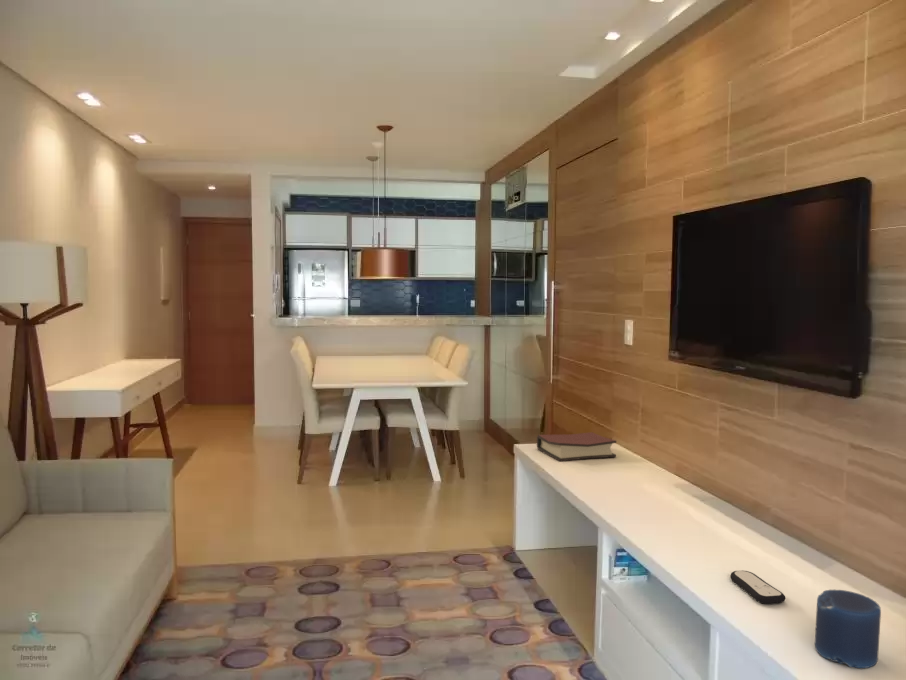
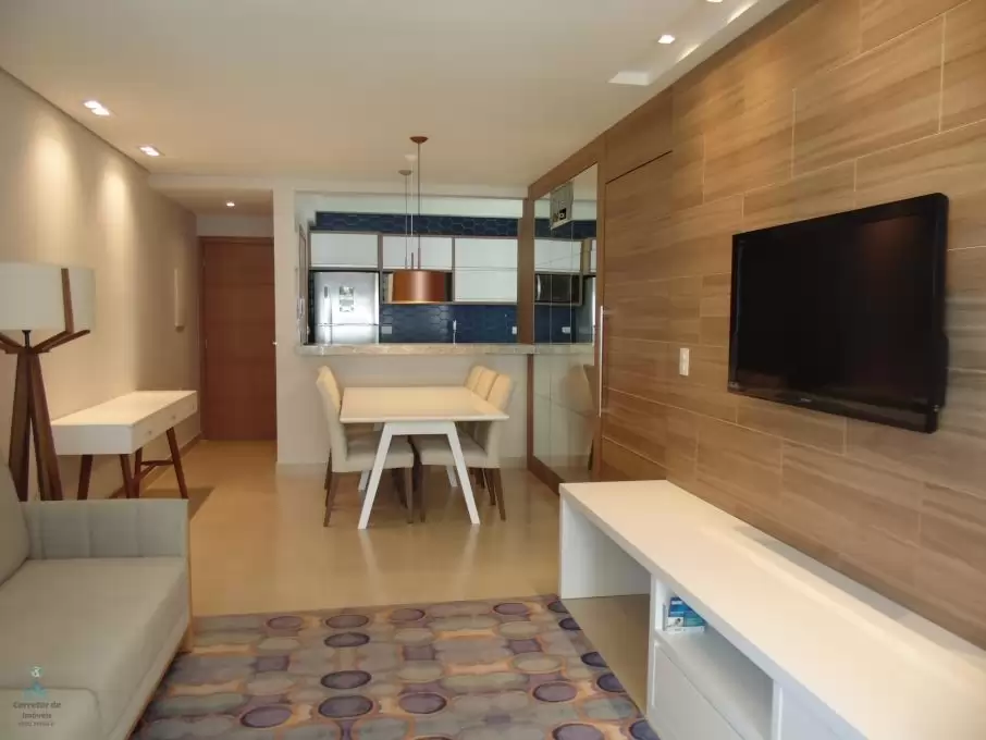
- remote control [729,569,786,605]
- candle [814,589,882,669]
- hardback book [536,431,617,462]
